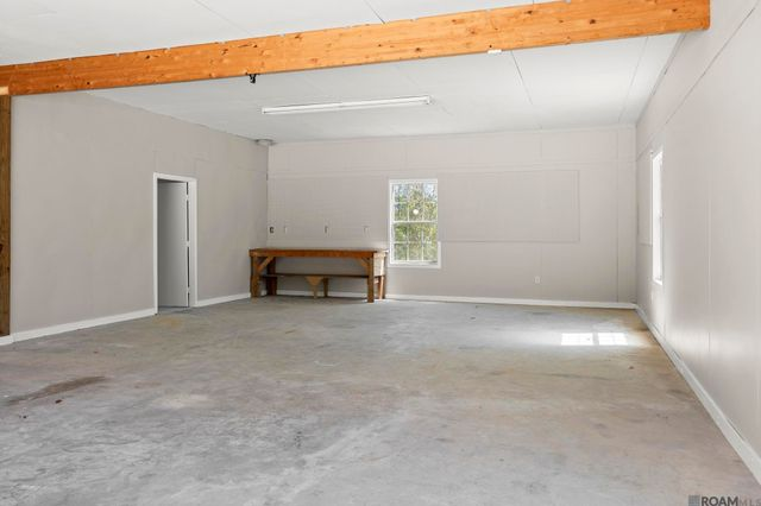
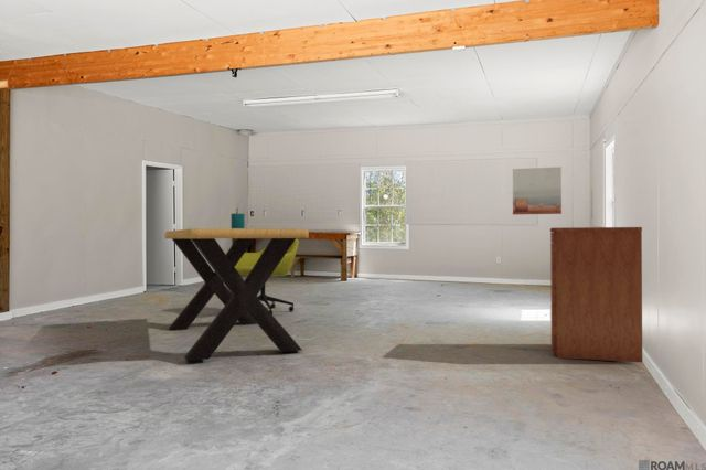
+ dining table [164,207,310,362]
+ office chair [235,238,300,316]
+ filing cabinet [549,226,643,363]
+ wall art [512,165,563,216]
